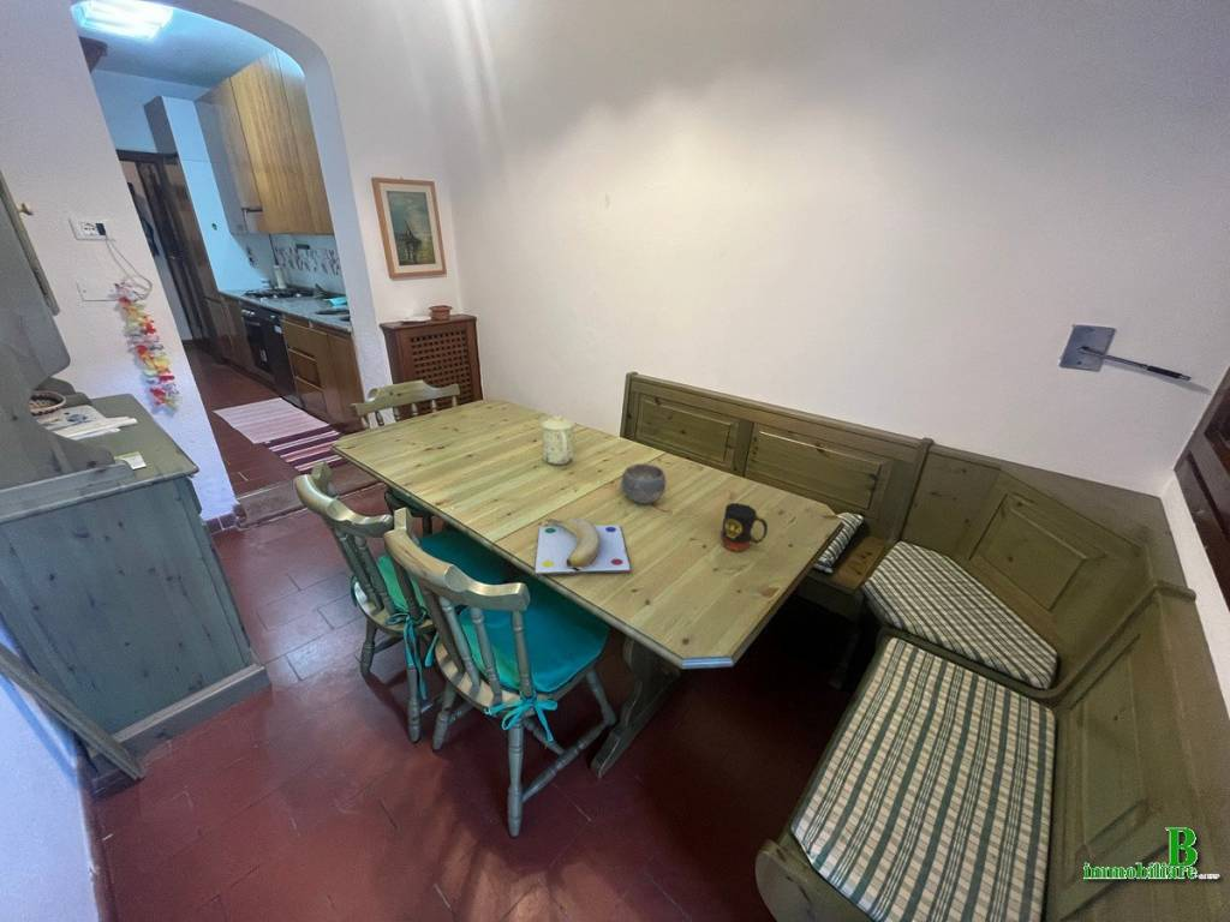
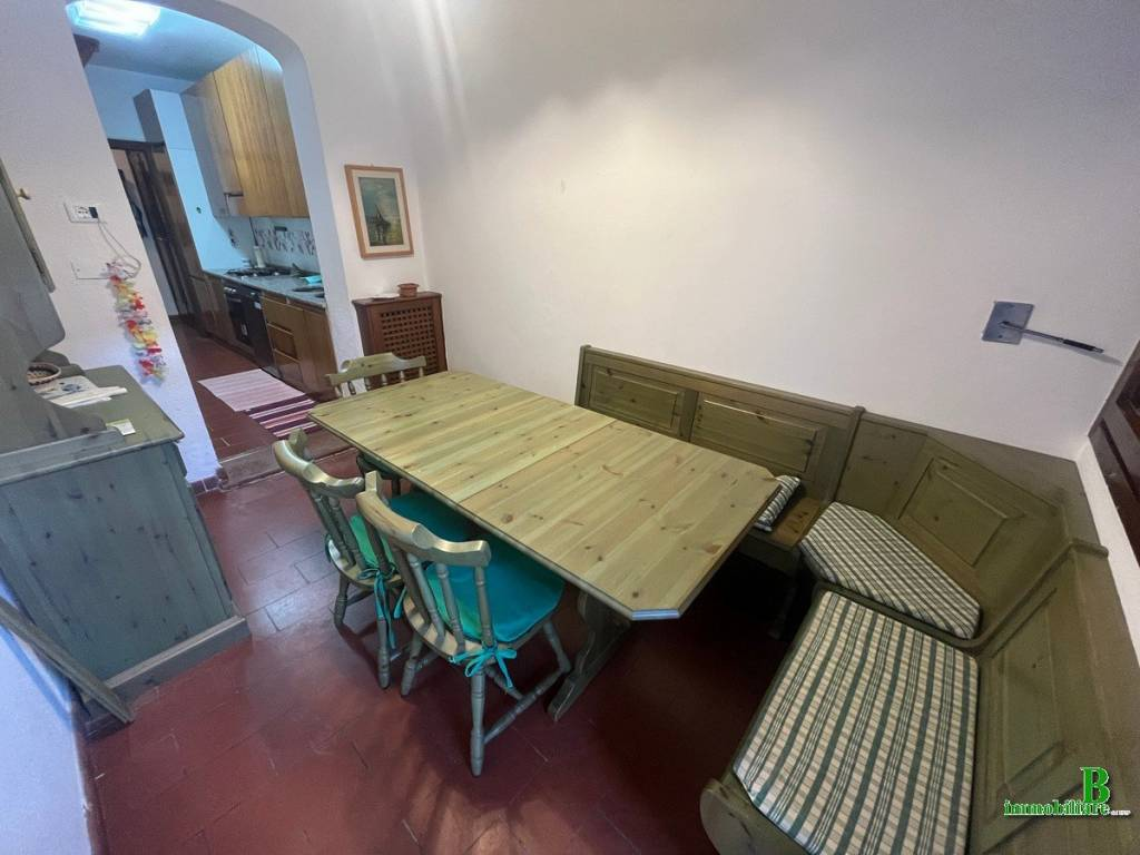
- banana [533,516,633,576]
- mug [539,414,577,466]
- bowl [619,462,668,505]
- mug [720,502,769,552]
